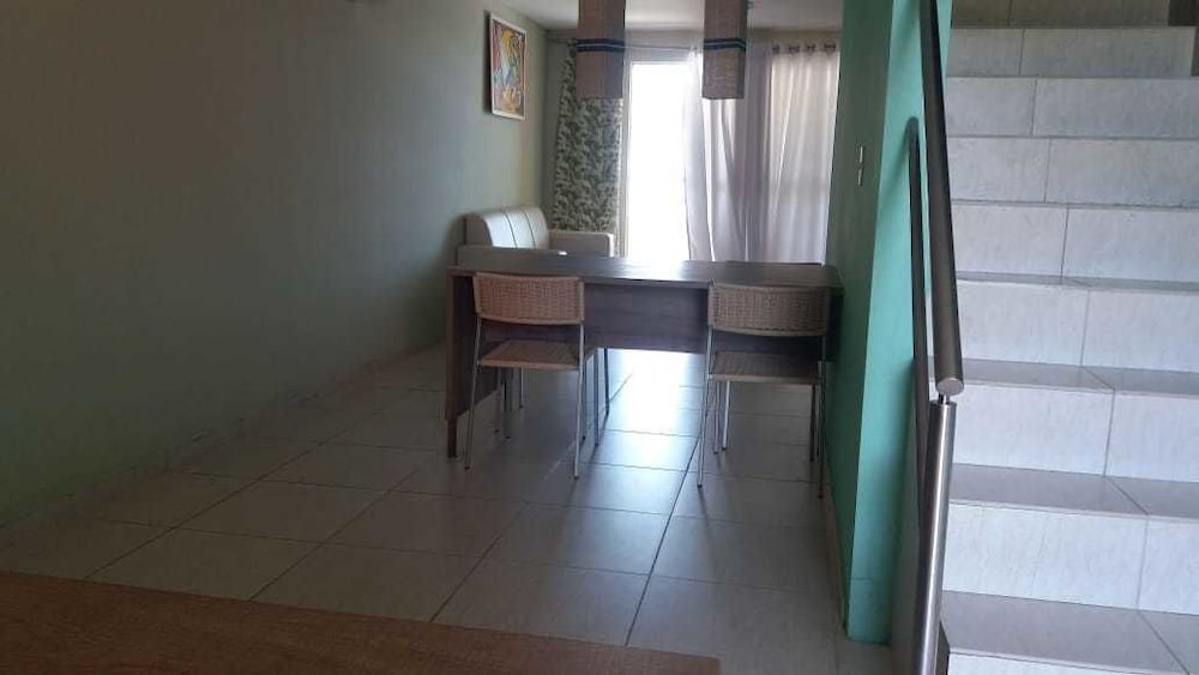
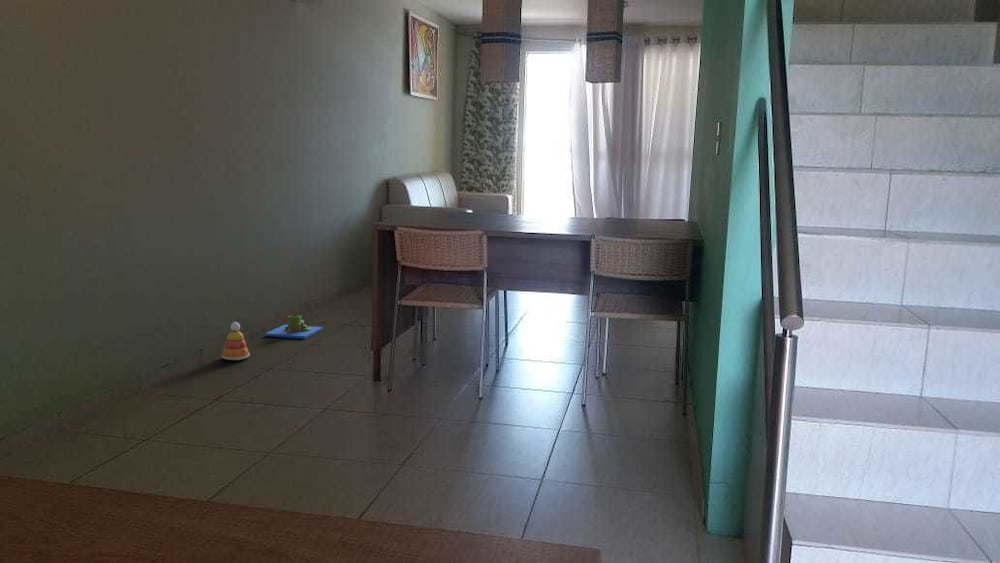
+ toy house [264,312,324,340]
+ stacking toy [221,321,251,361]
